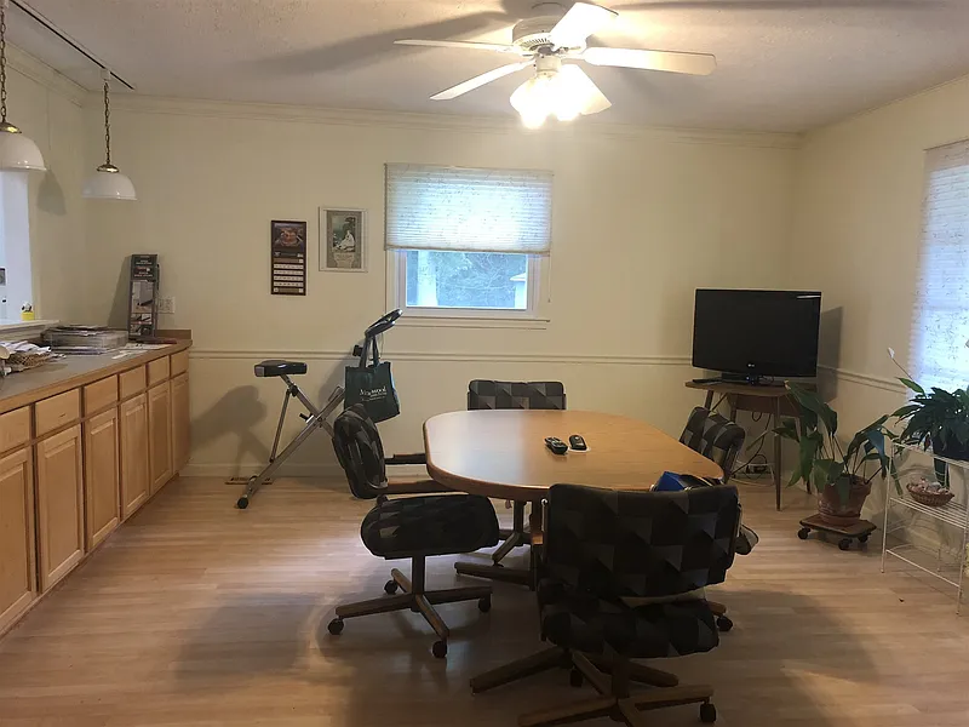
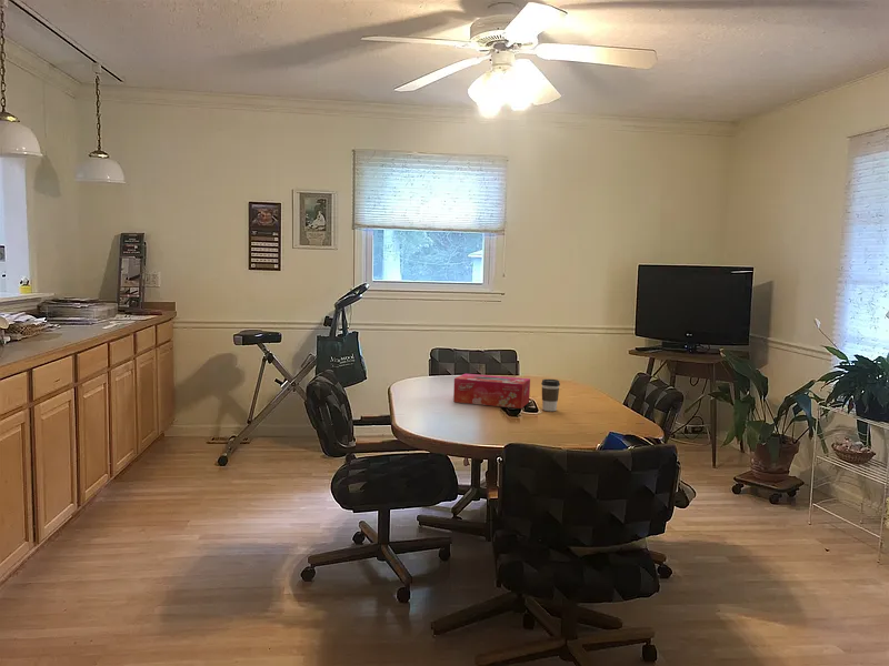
+ tissue box [452,373,531,410]
+ coffee cup [540,379,561,412]
